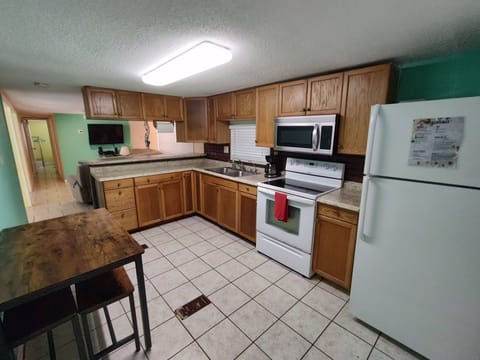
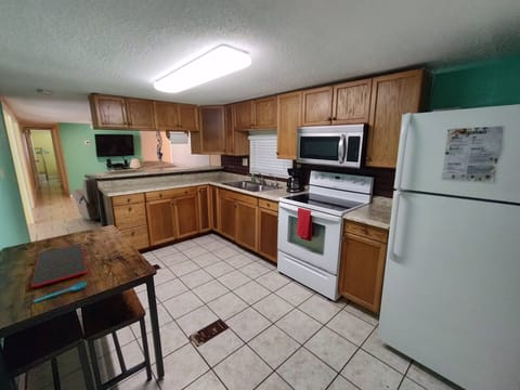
+ spoon [32,282,88,303]
+ cutting board [29,243,89,288]
